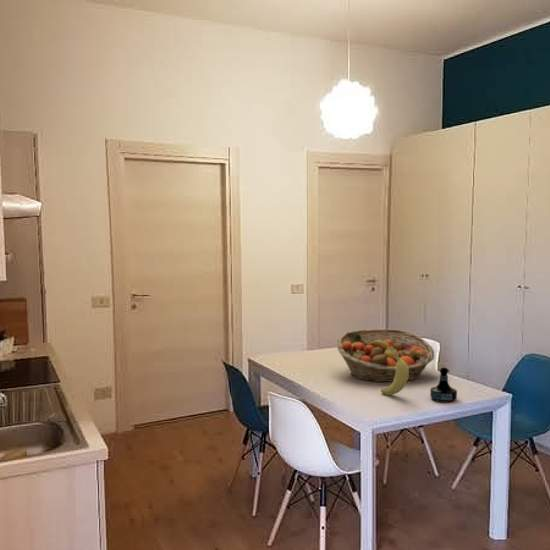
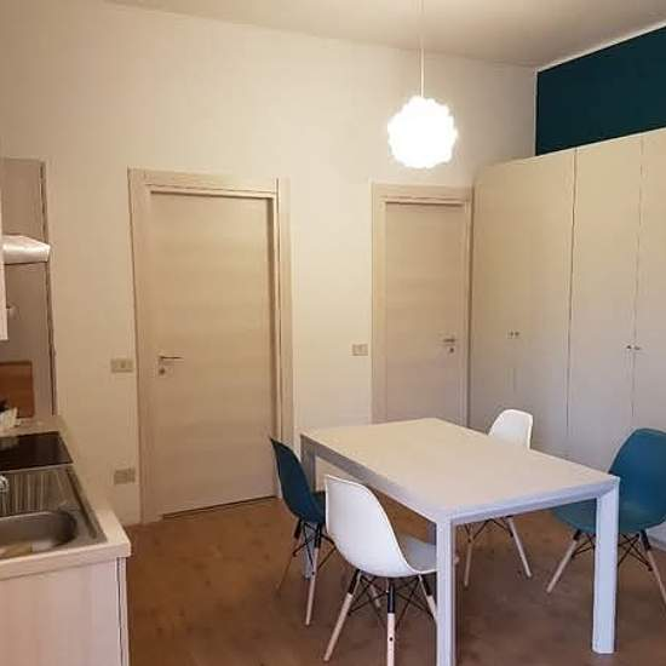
- fruit basket [336,328,435,383]
- tequila bottle [429,366,458,403]
- banana [380,353,408,396]
